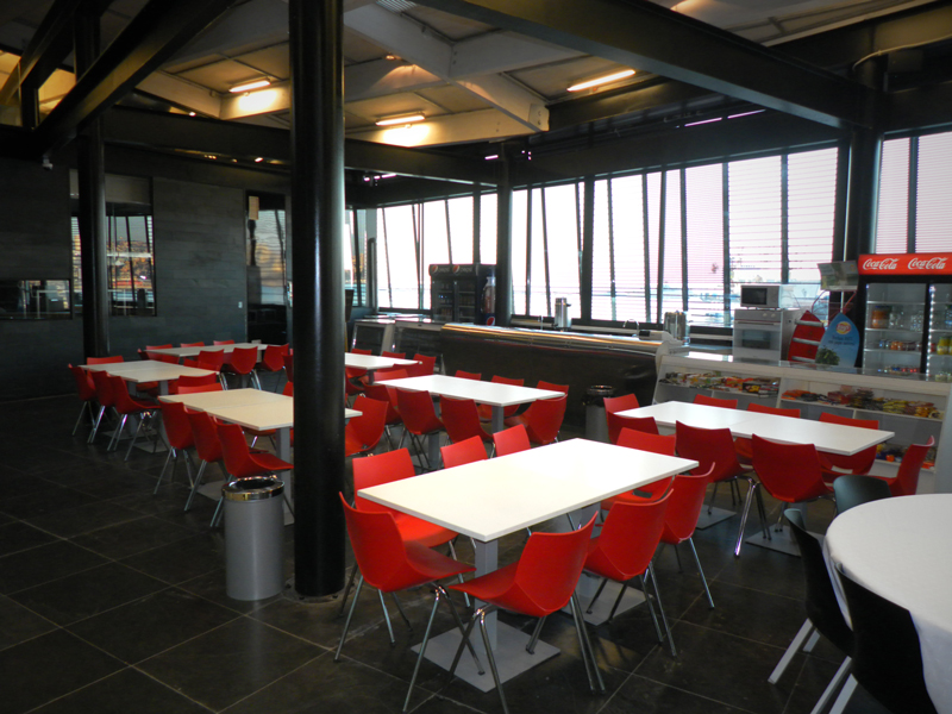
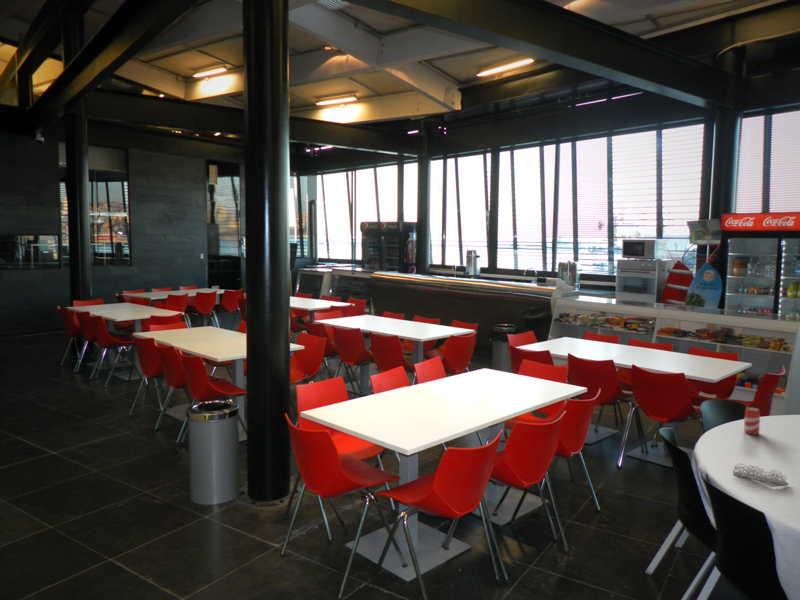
+ beverage can [743,406,761,436]
+ napkin holder [732,462,789,486]
